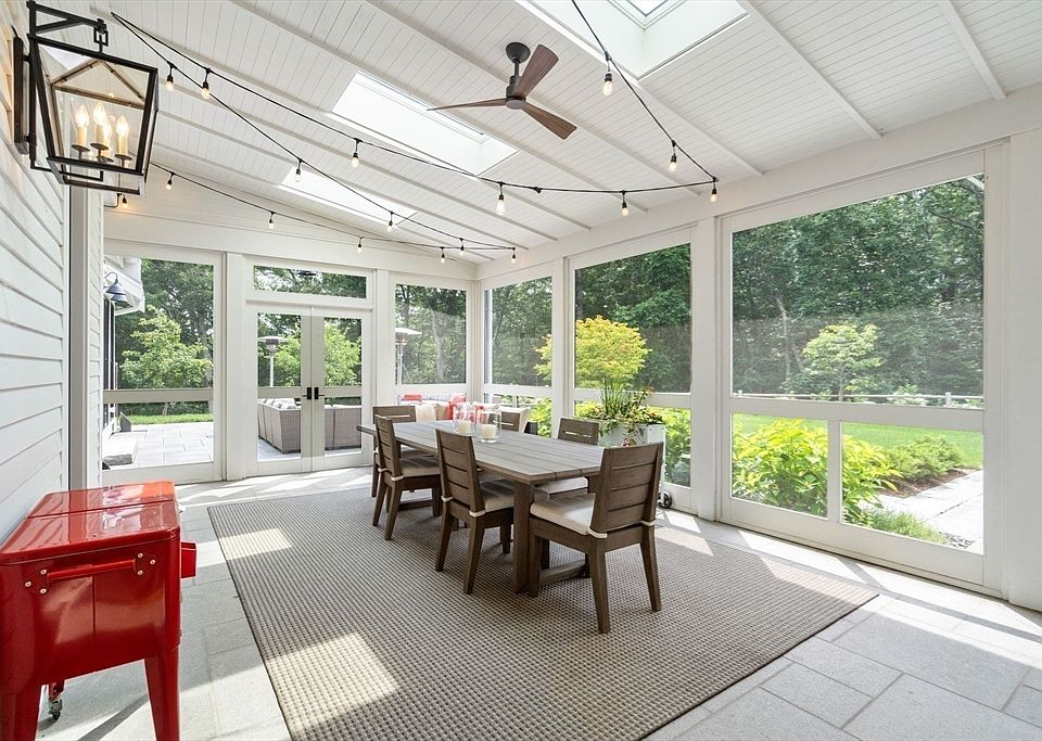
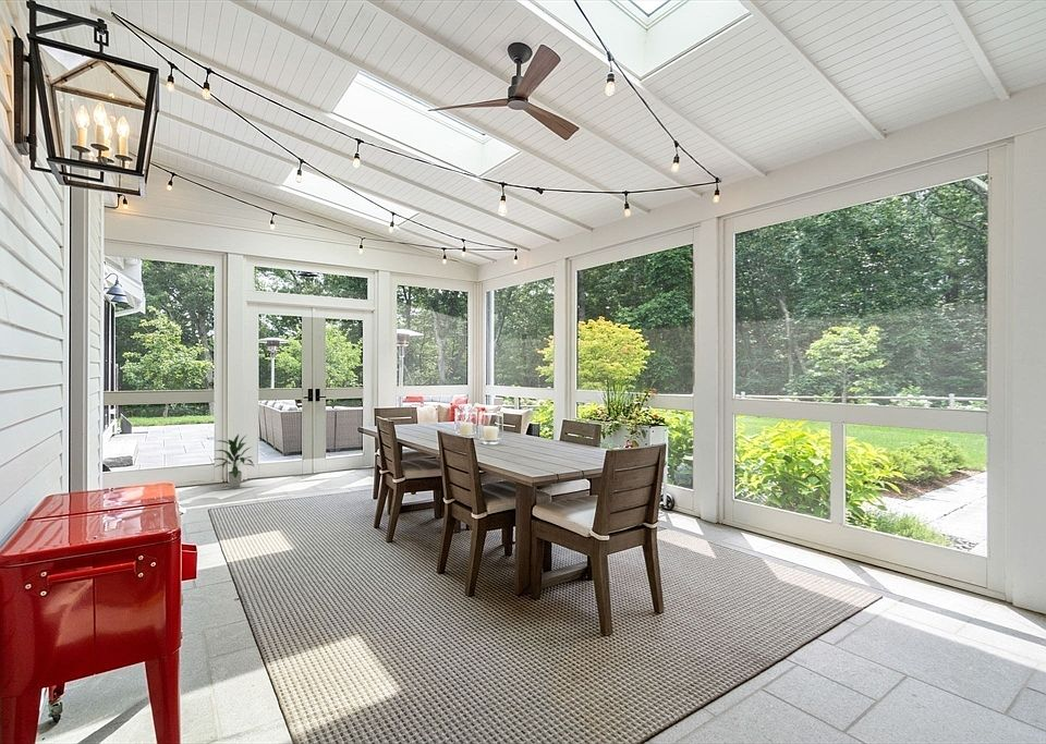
+ indoor plant [212,434,255,488]
